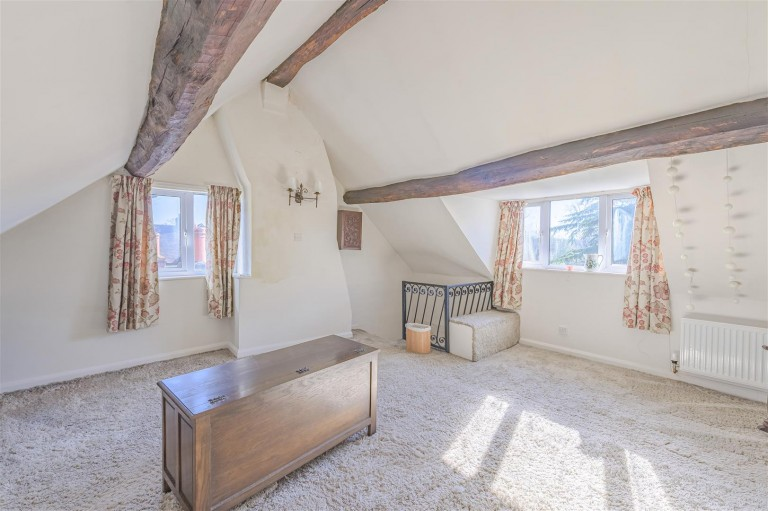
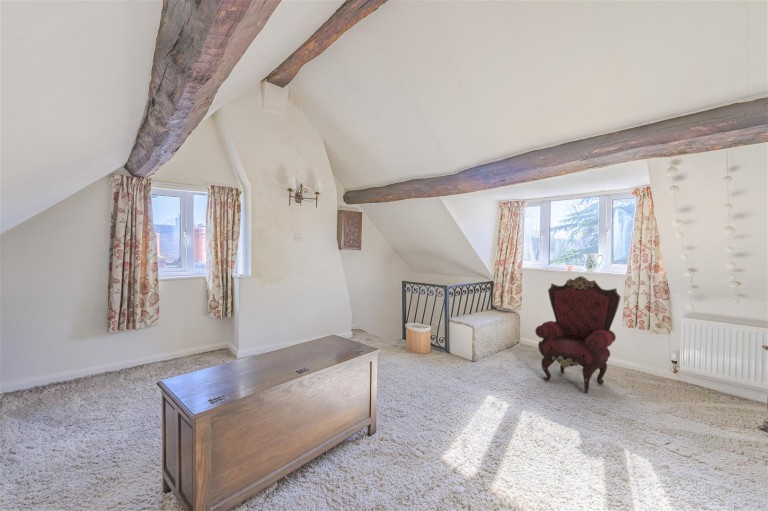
+ armchair [534,275,622,395]
